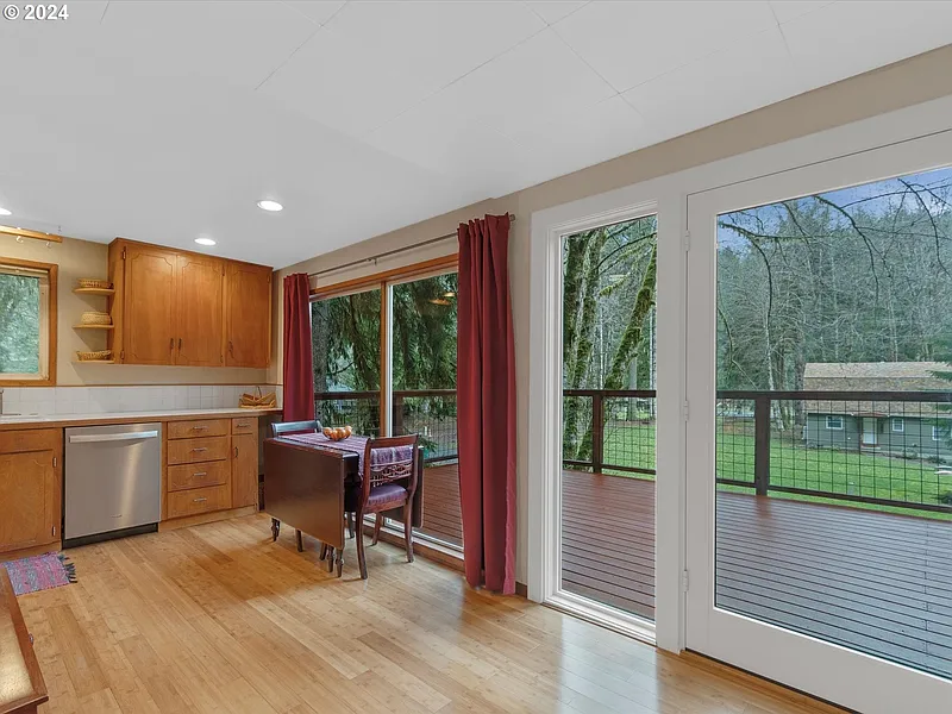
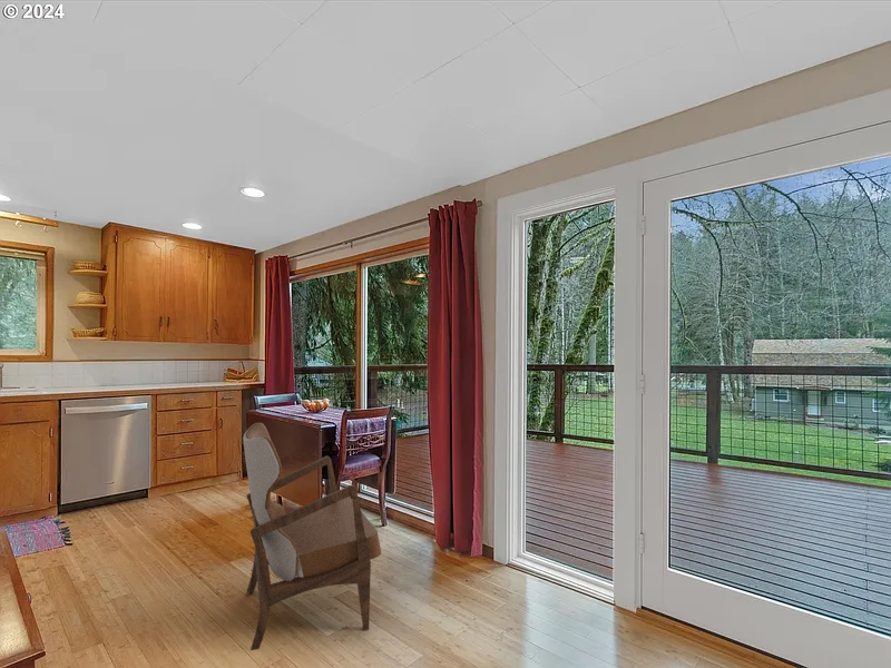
+ armchair [242,422,382,651]
